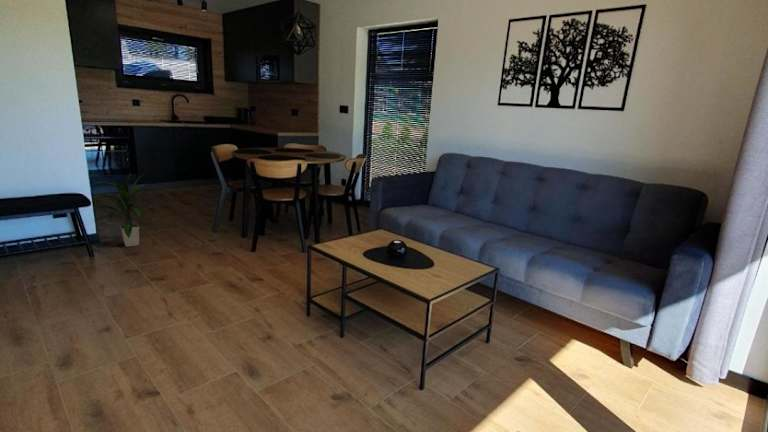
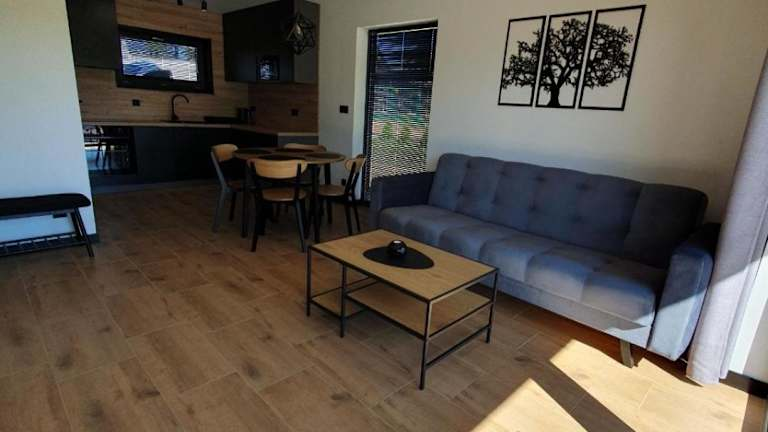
- indoor plant [94,172,158,248]
